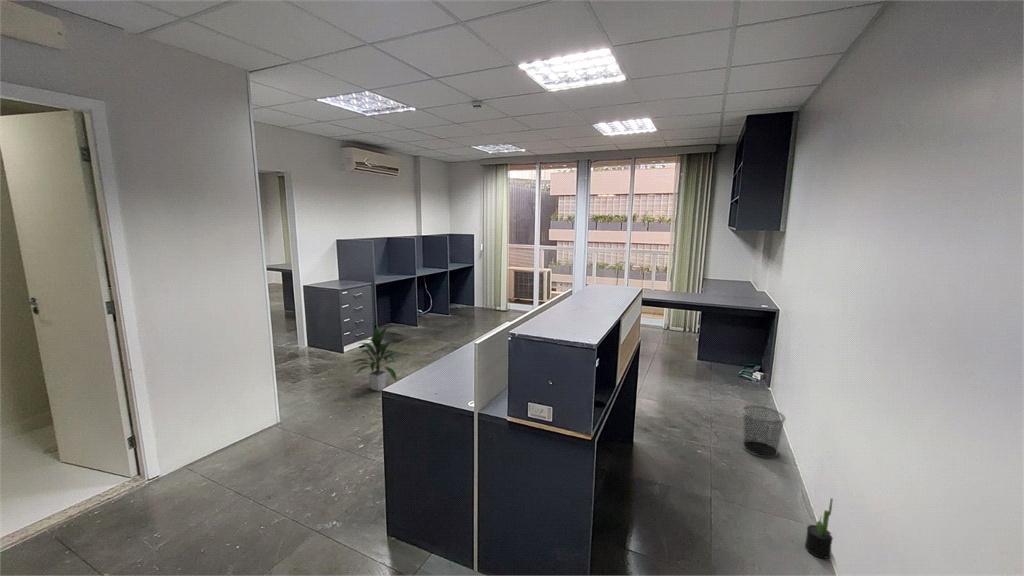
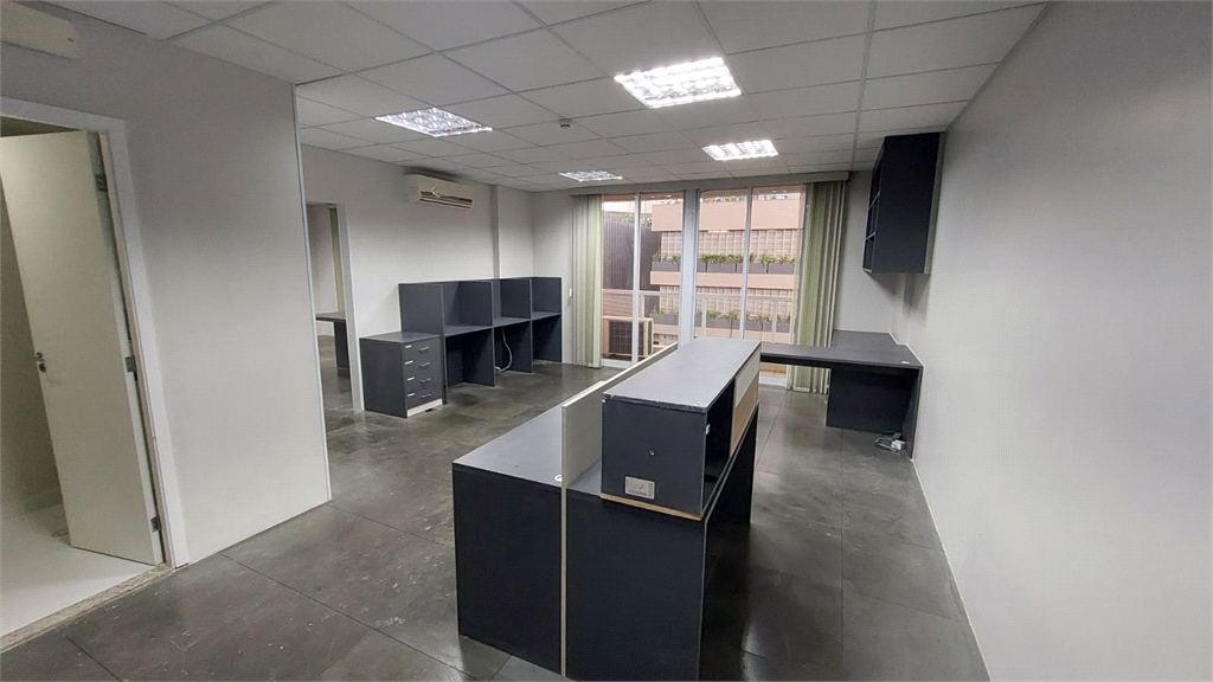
- decorative plant [804,497,834,560]
- waste bin [741,404,786,459]
- indoor plant [350,324,398,392]
